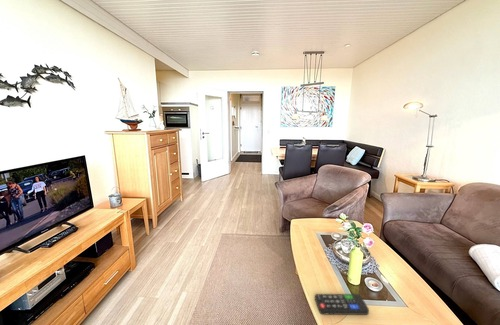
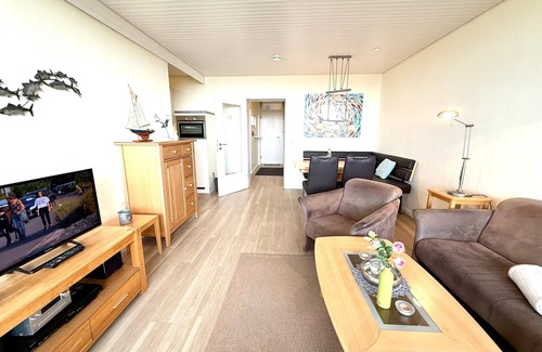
- remote control [314,293,370,316]
